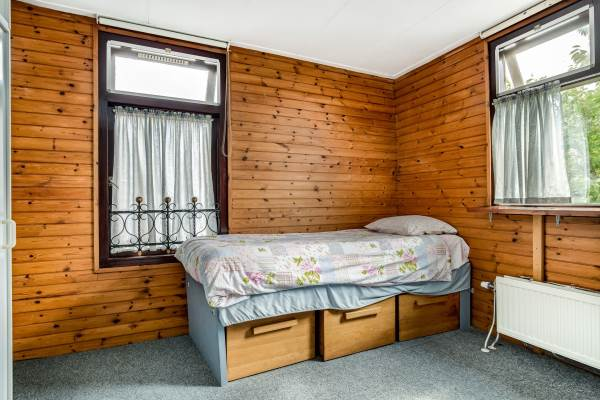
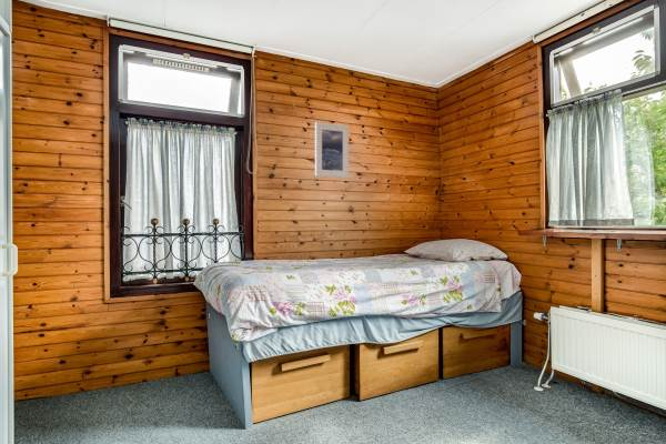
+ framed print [314,121,350,179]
